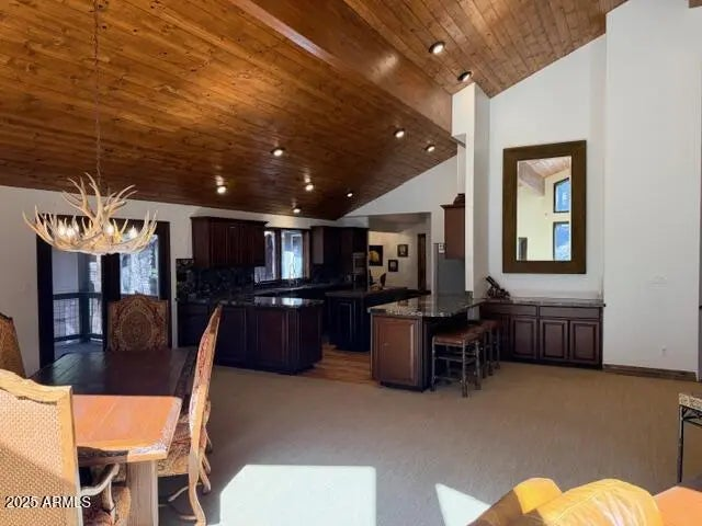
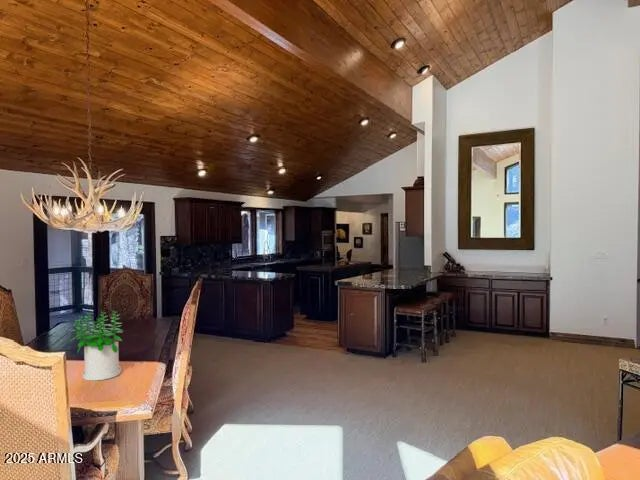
+ potted plant [69,310,125,381]
